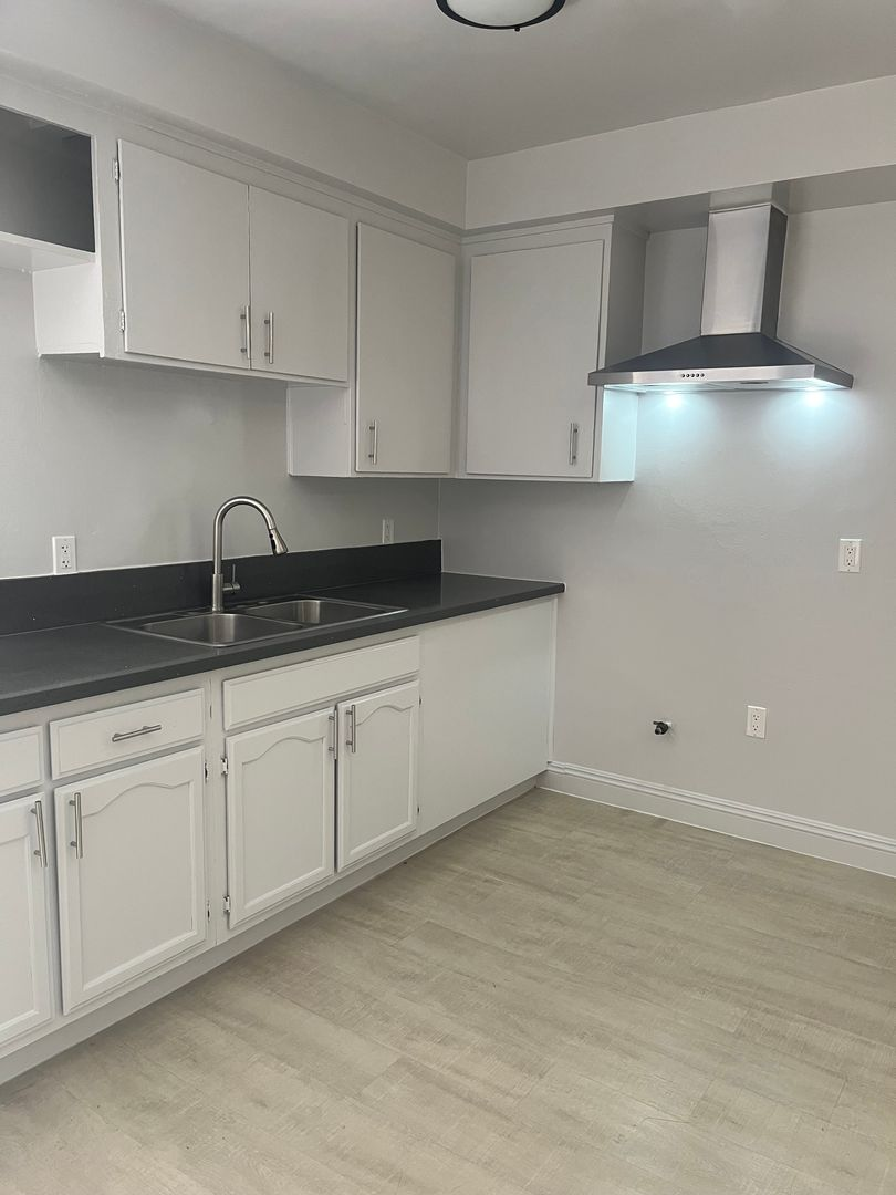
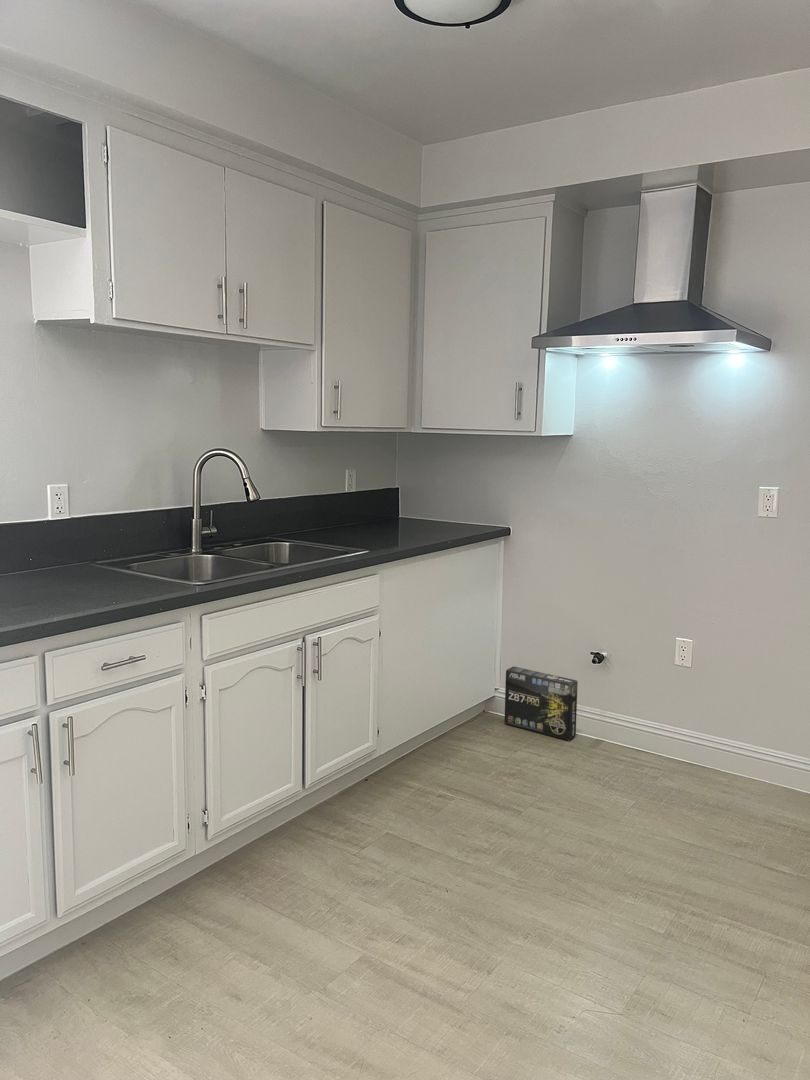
+ box [503,665,579,741]
